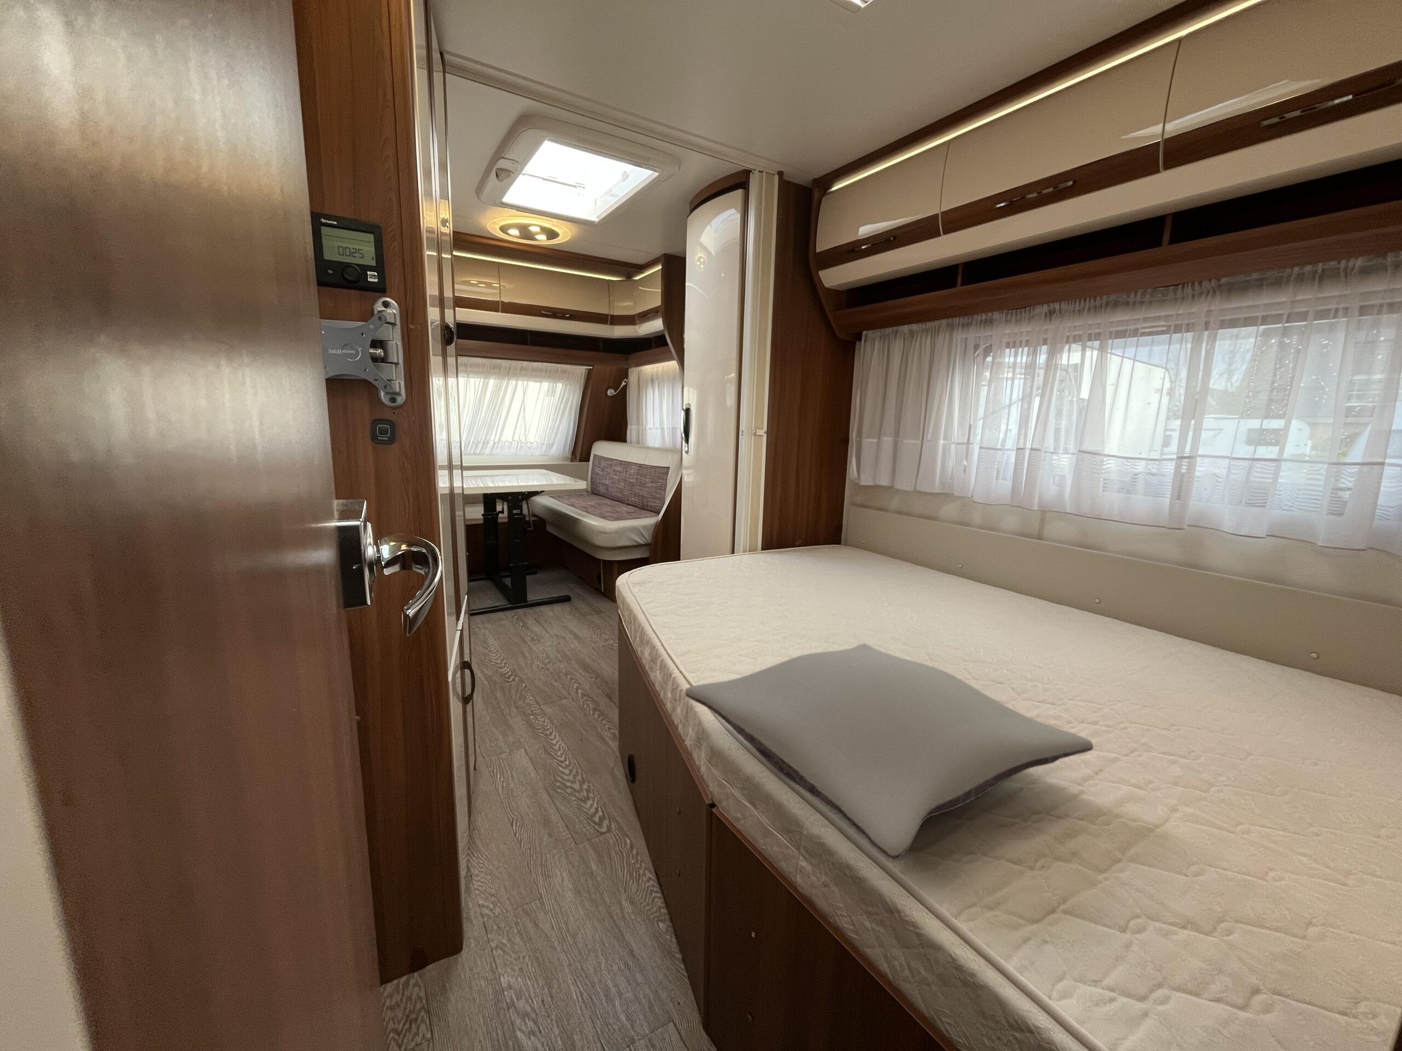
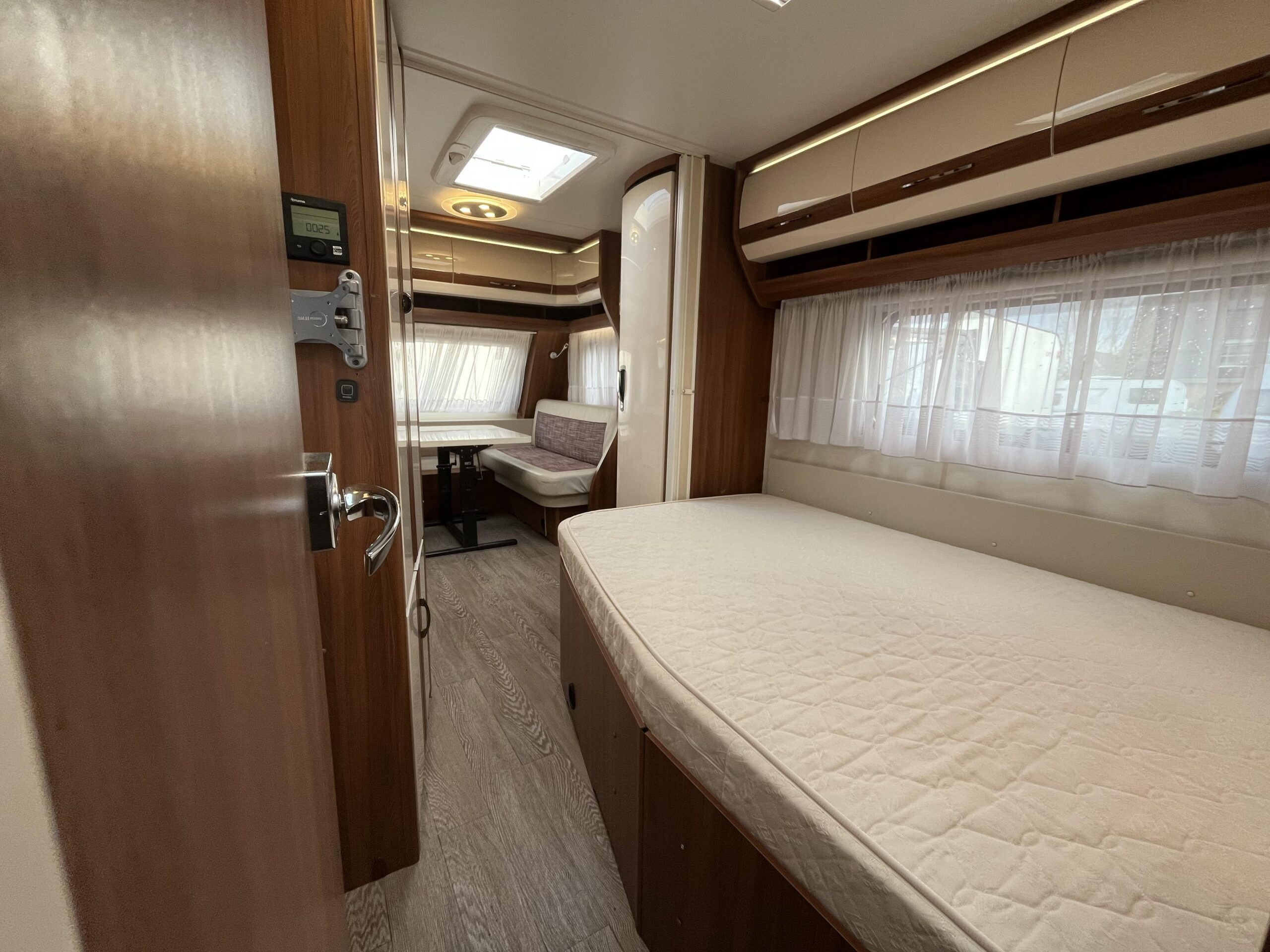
- pillow [684,644,1094,860]
